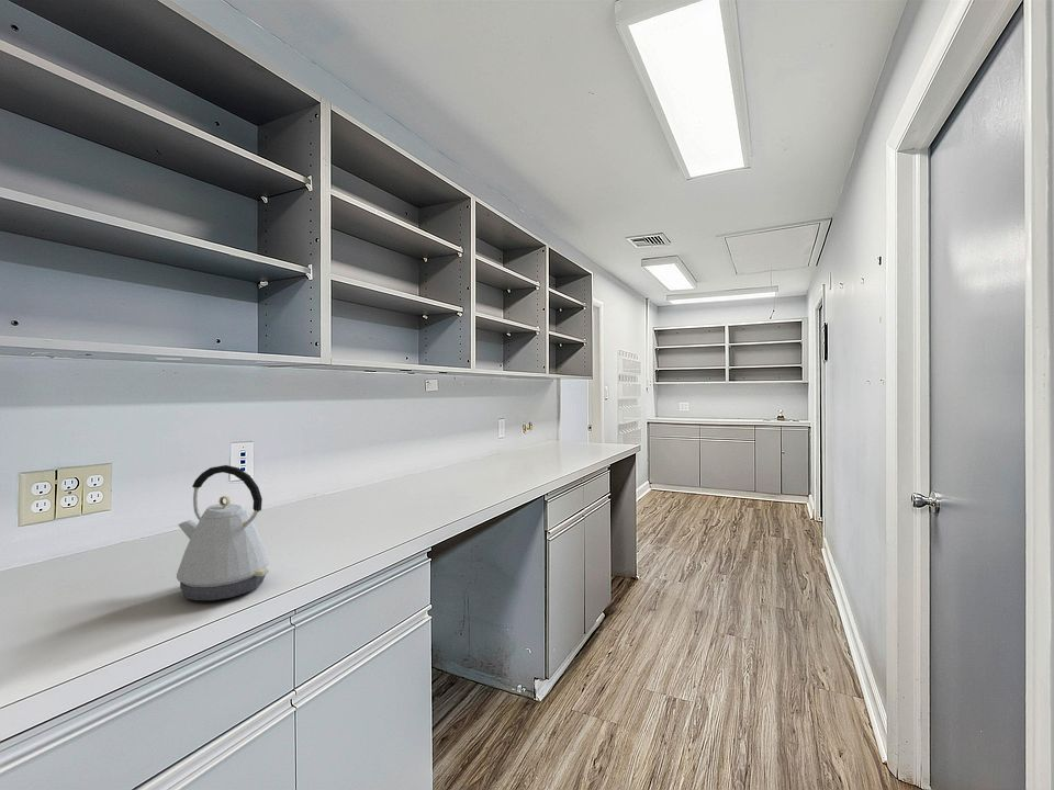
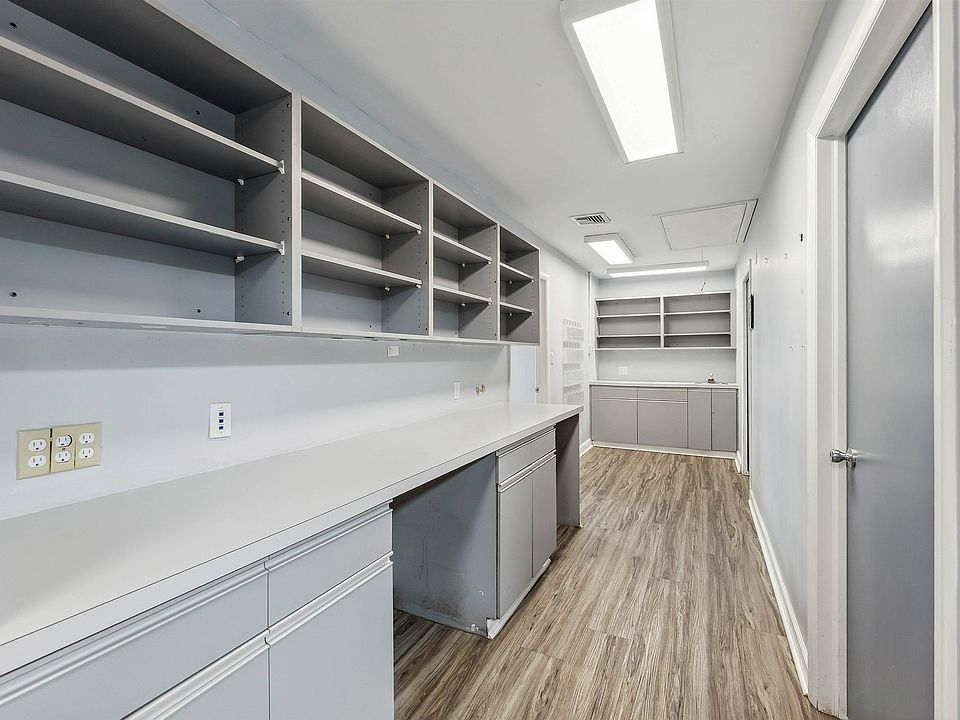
- kettle [176,464,270,601]
